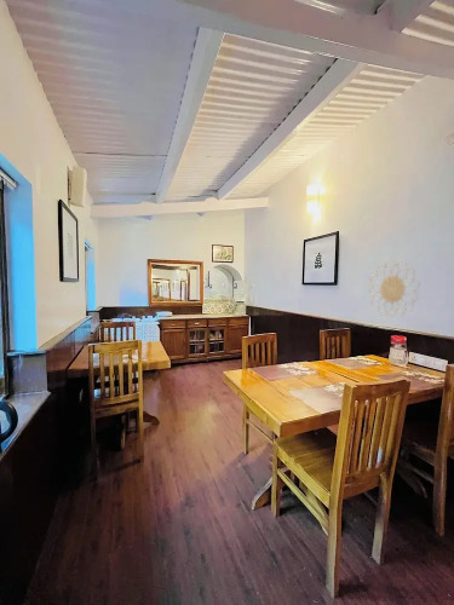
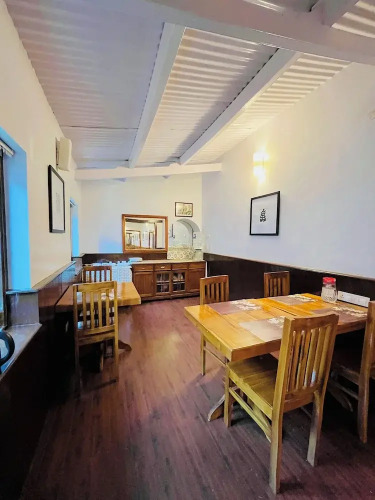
- decorative wall piece [367,258,421,318]
